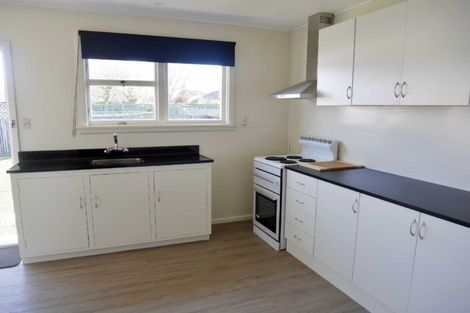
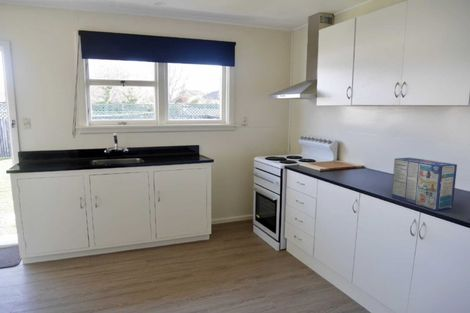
+ toaster pastry box [391,157,458,212]
